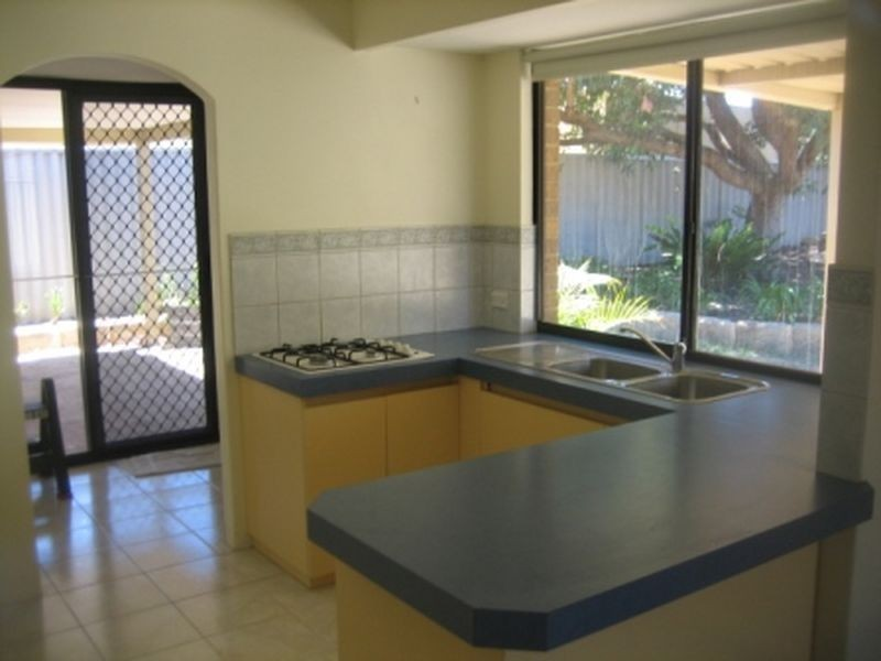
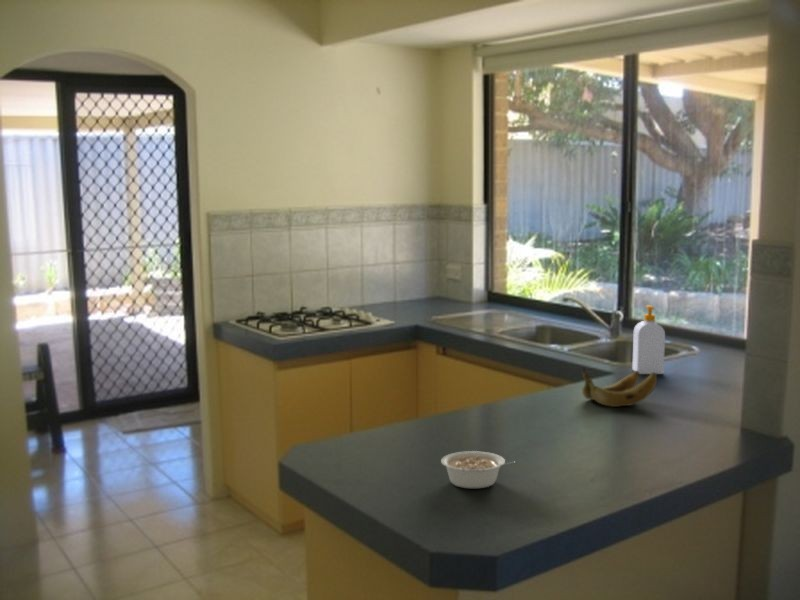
+ legume [440,450,515,489]
+ soap bottle [631,304,666,375]
+ banana [581,365,658,408]
